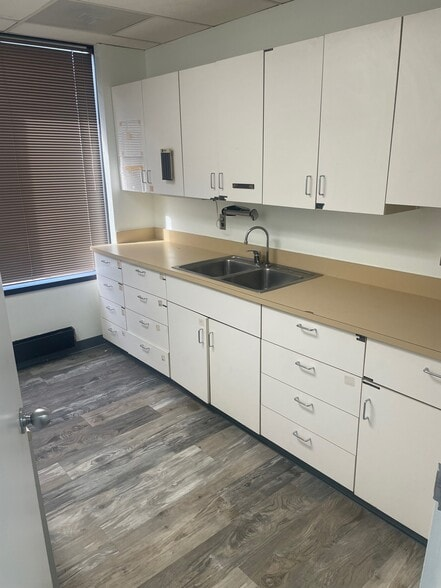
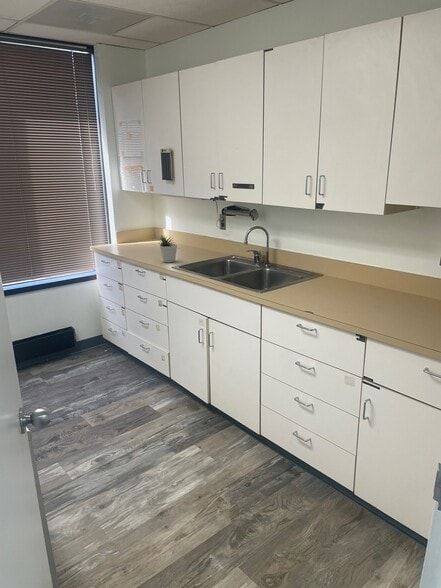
+ potted plant [157,234,178,263]
